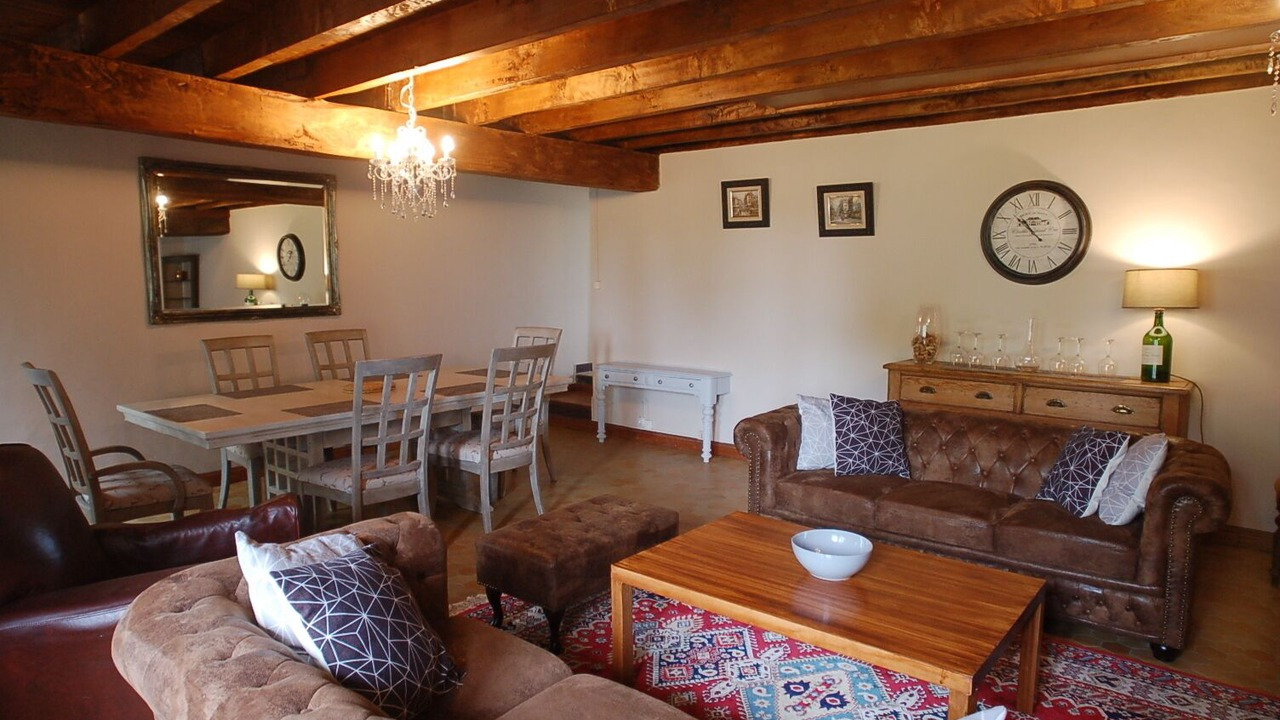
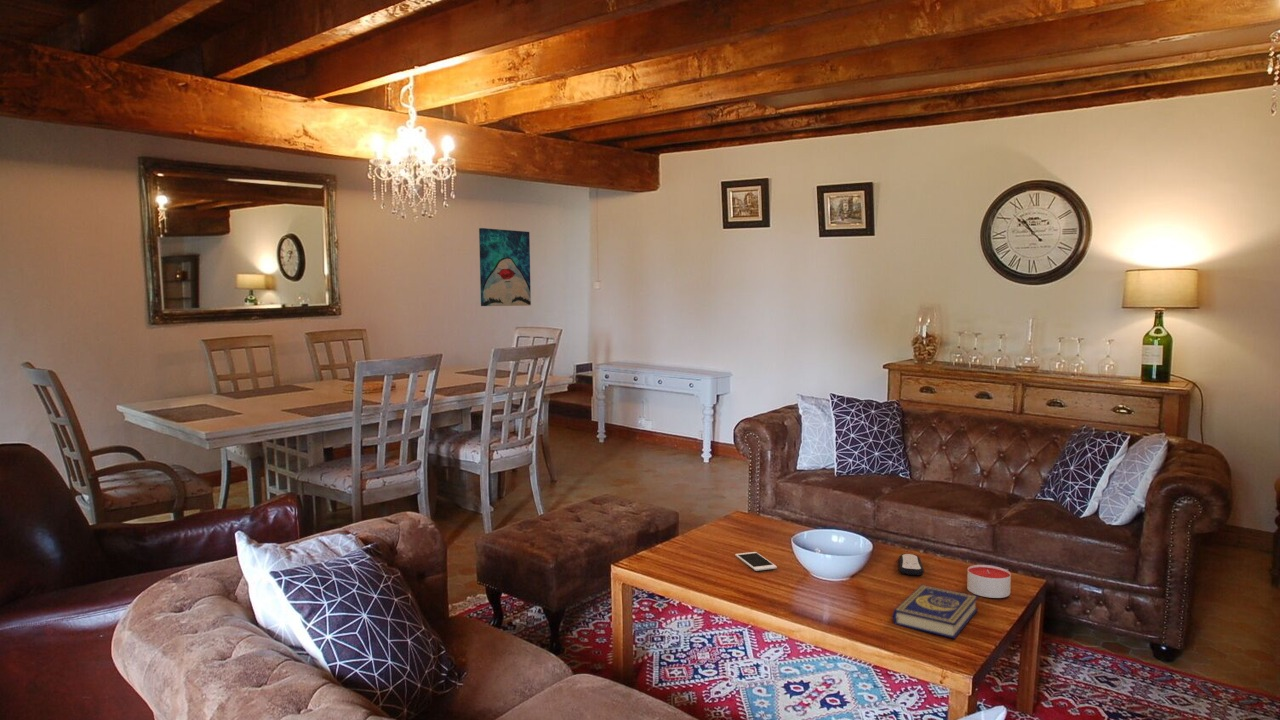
+ candle [966,564,1012,599]
+ cell phone [734,551,778,572]
+ remote control [898,553,925,576]
+ wall art [478,227,532,307]
+ book [892,584,979,640]
